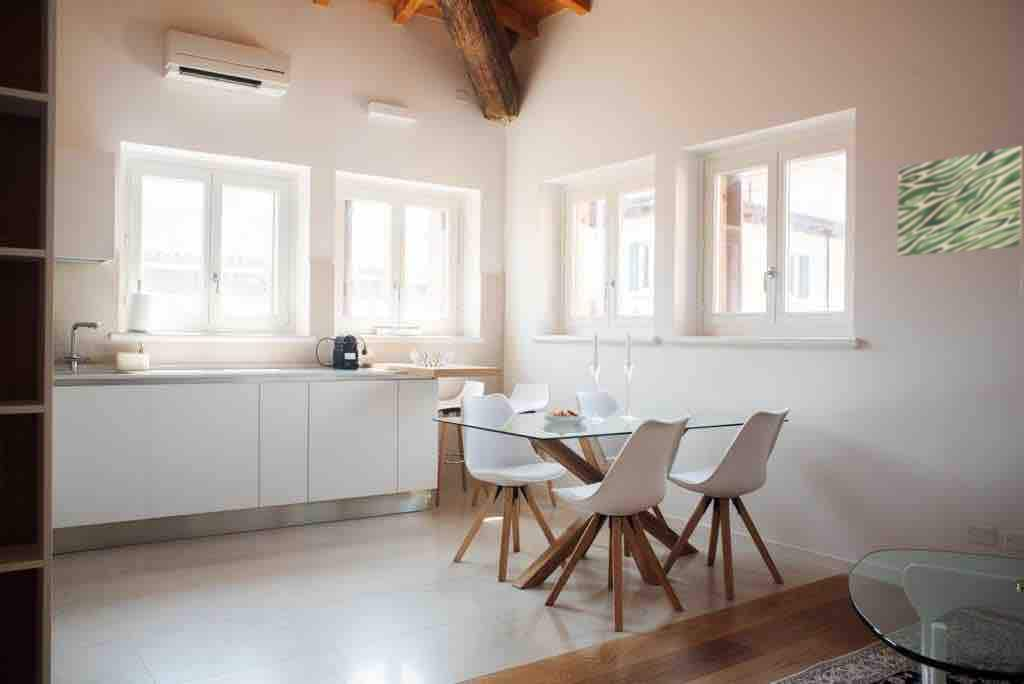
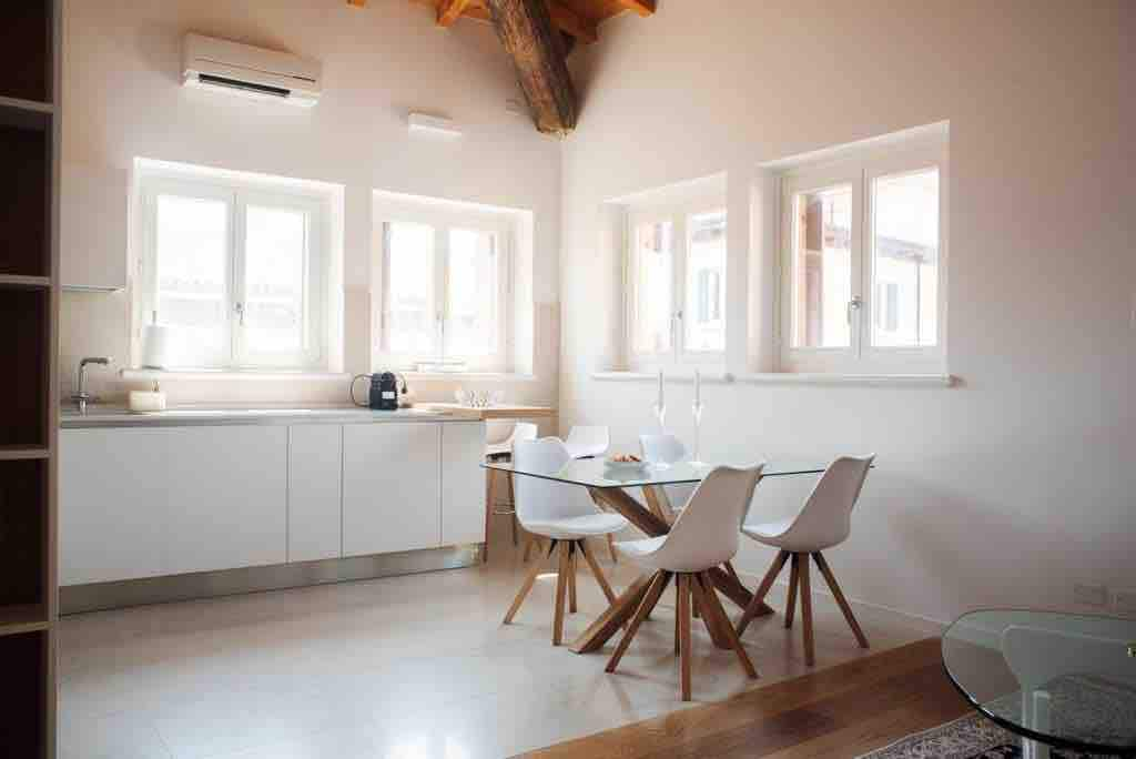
- wall art [896,145,1023,257]
